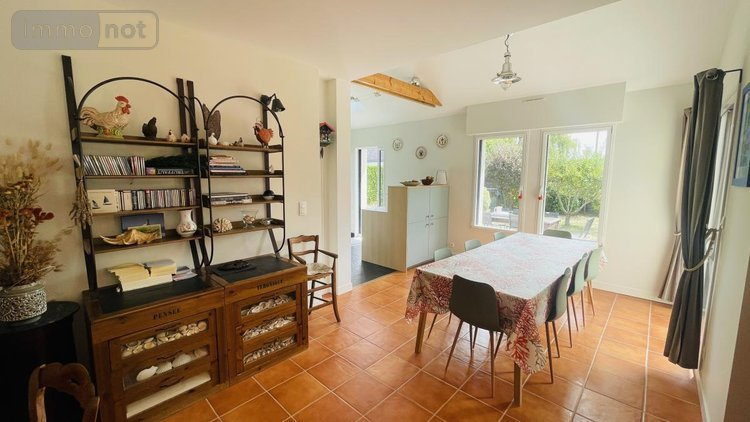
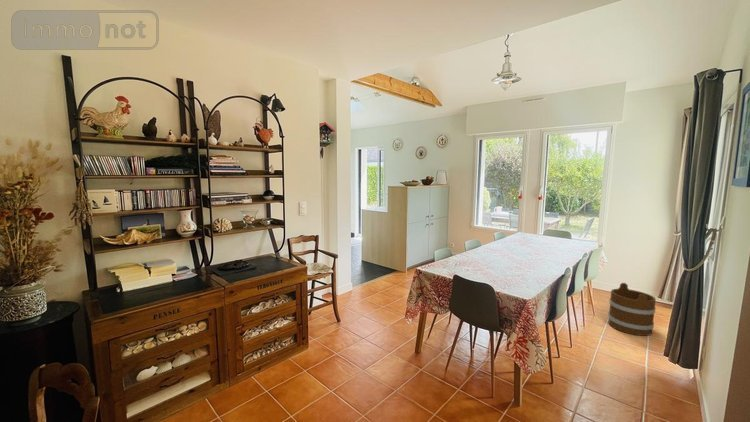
+ bucket [607,282,657,337]
